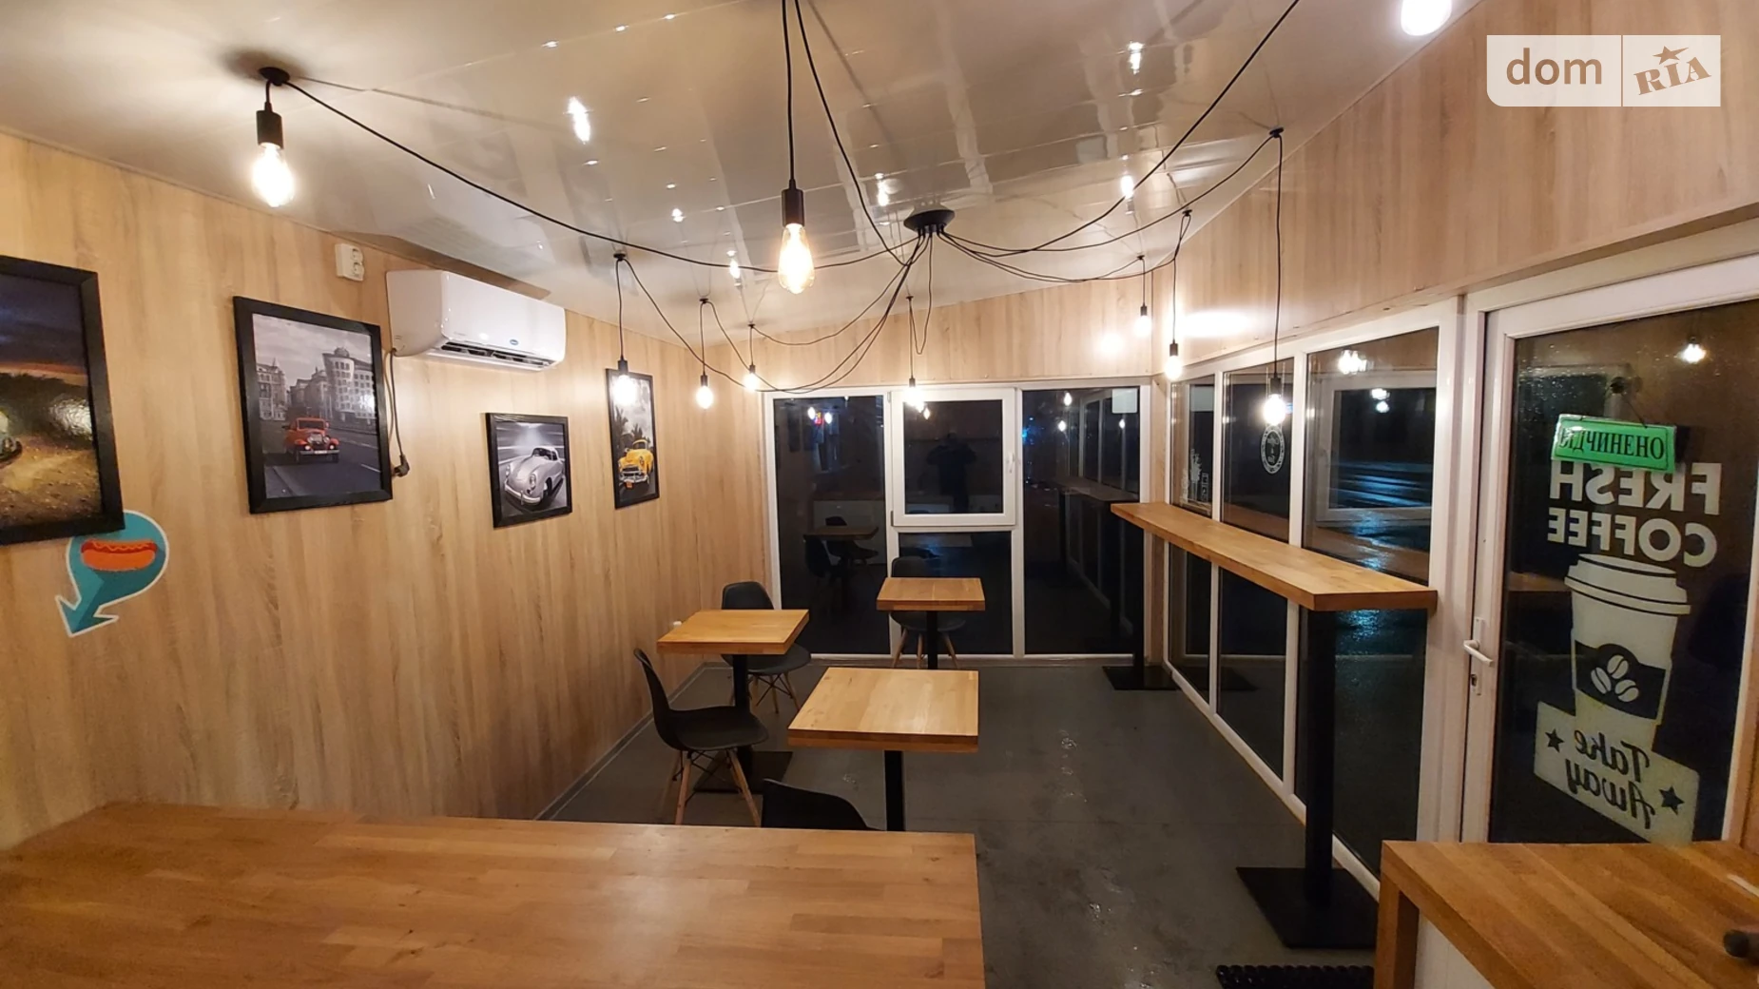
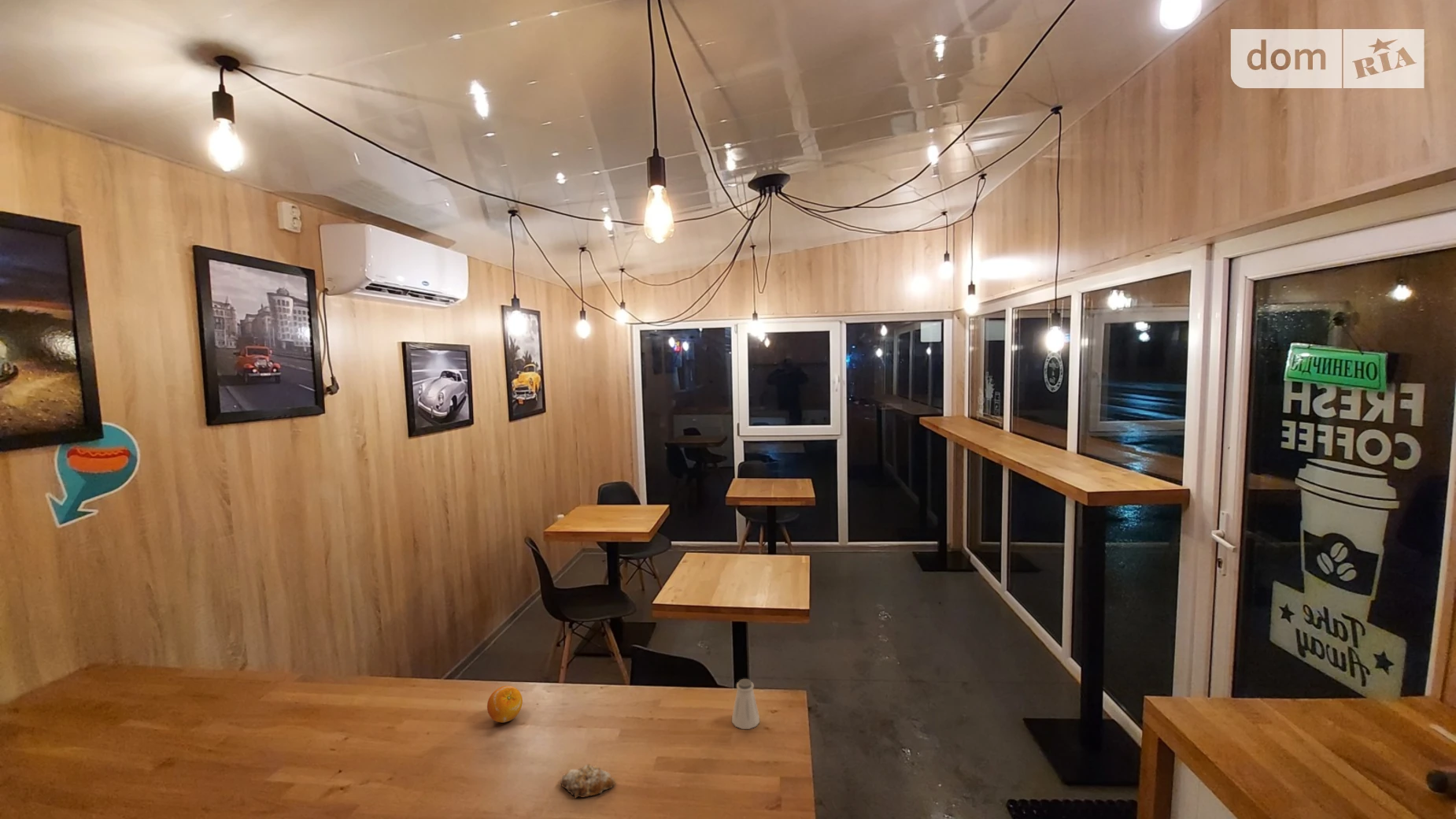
+ fruit [486,685,523,724]
+ saltshaker [731,678,760,730]
+ pastry [560,763,615,799]
